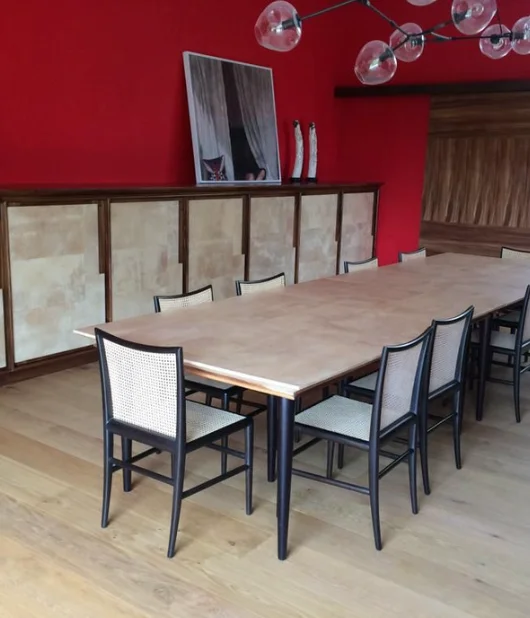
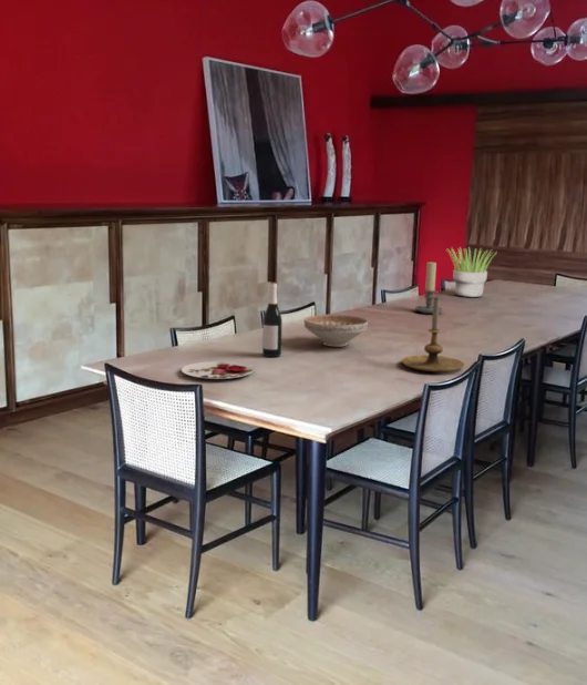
+ candle holder [414,262,444,315]
+ decorative bowl [303,314,369,348]
+ plate [181,360,255,380]
+ potted plant [446,245,496,298]
+ candle holder [400,295,465,372]
+ wine bottle [261,282,284,358]
